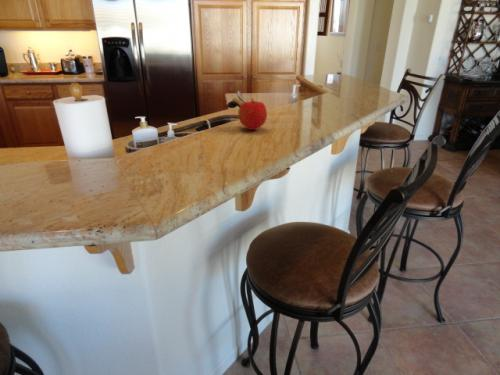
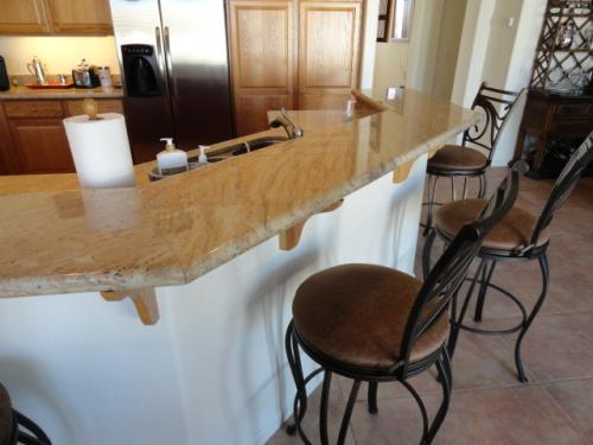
- fruit [237,97,268,131]
